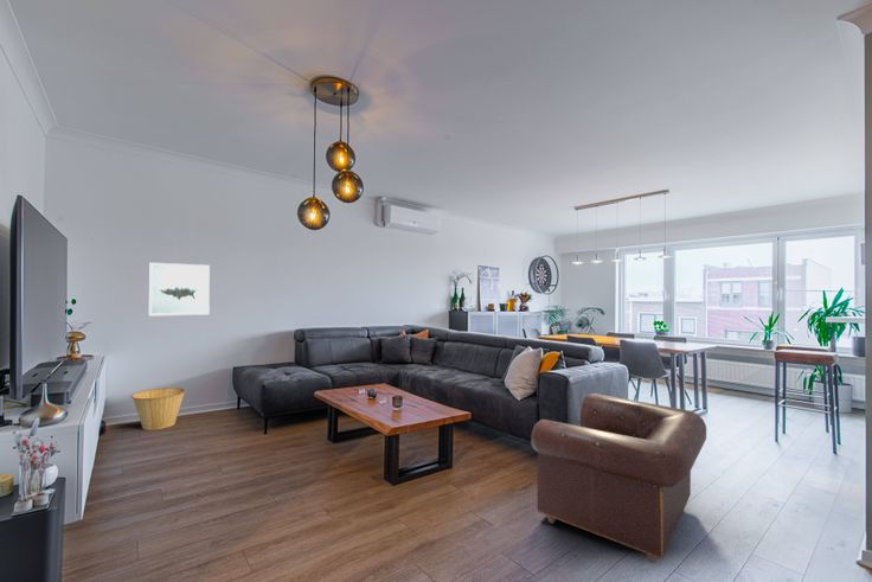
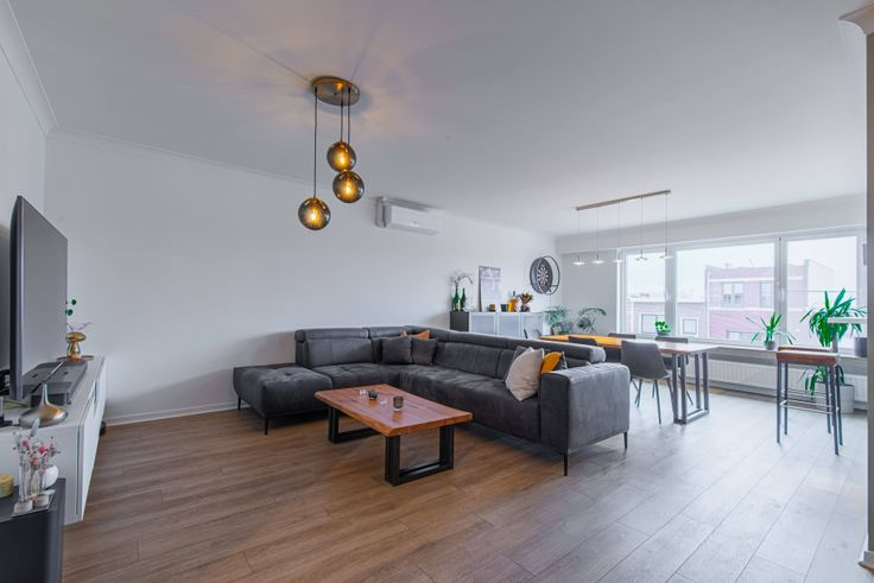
- wall art [147,262,211,316]
- basket [130,386,187,431]
- armchair [530,392,707,564]
